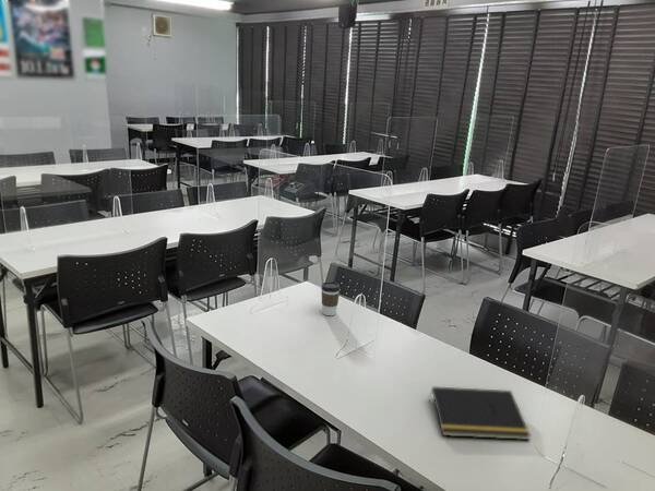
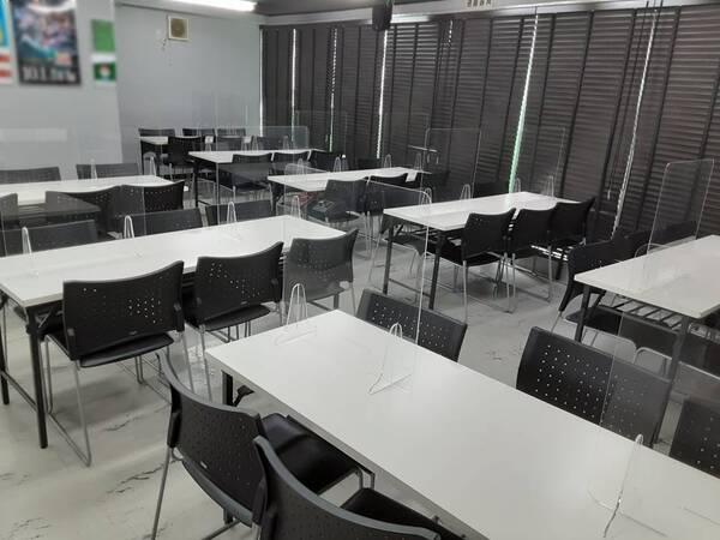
- coffee cup [320,280,342,316]
- notepad [427,385,532,441]
